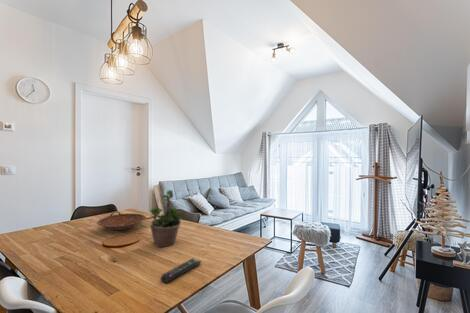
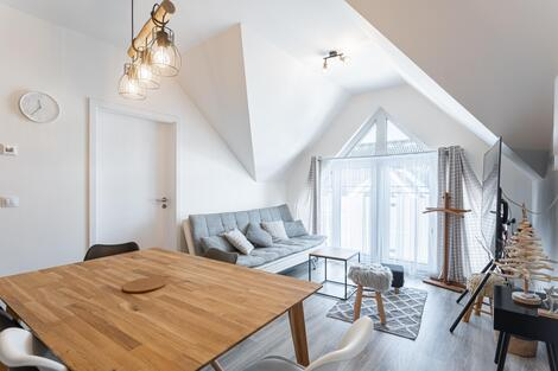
- remote control [160,257,202,284]
- bowl [96,210,147,231]
- potted plant [144,185,183,248]
